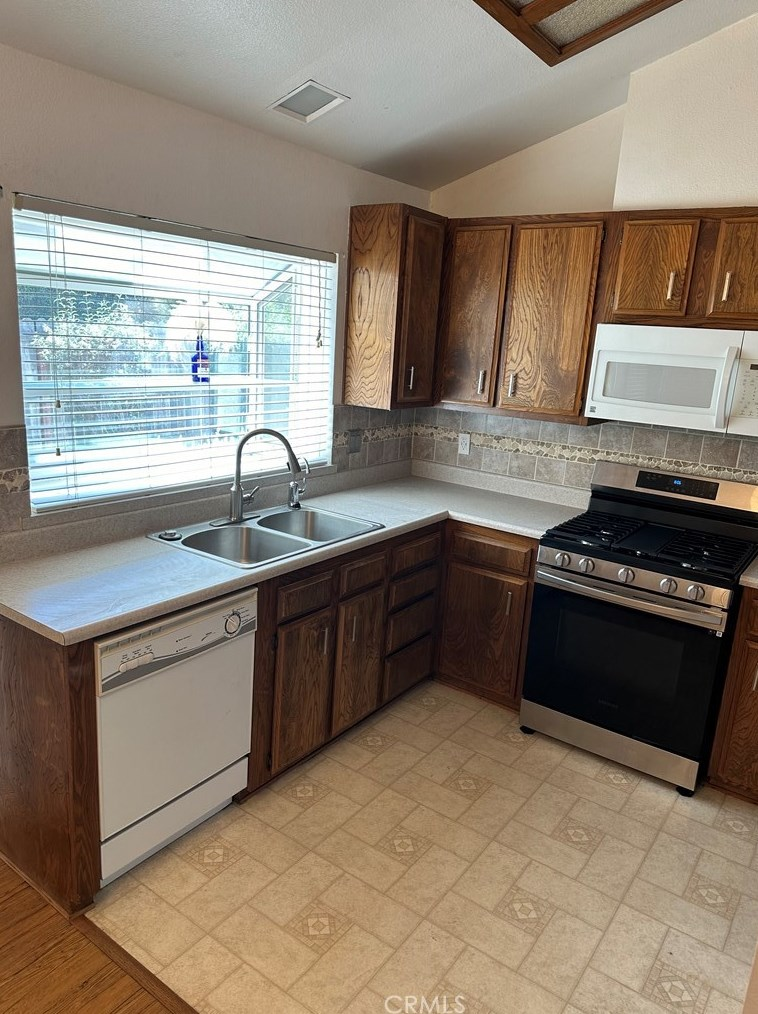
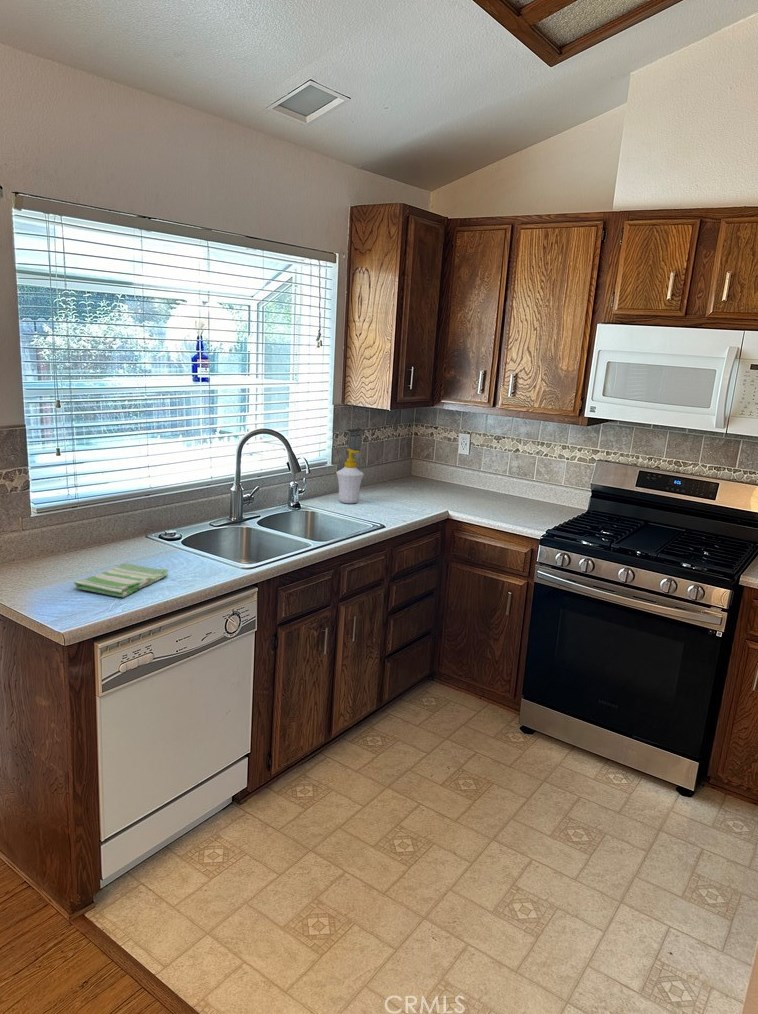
+ soap bottle [335,448,365,504]
+ dish towel [73,563,170,598]
